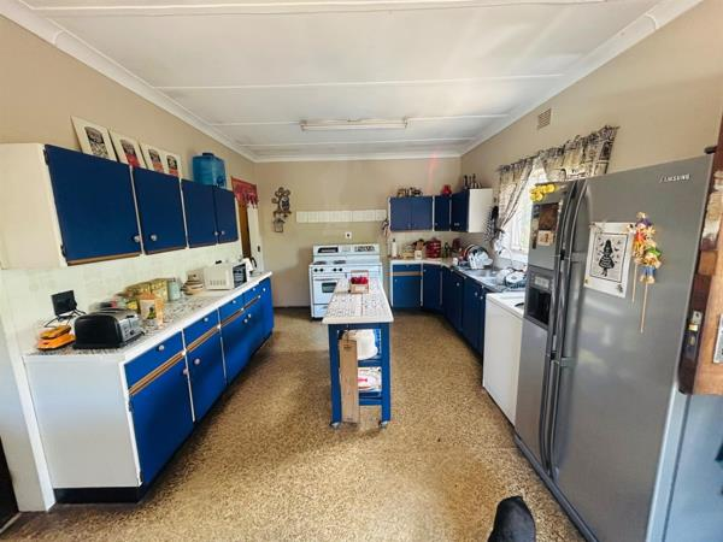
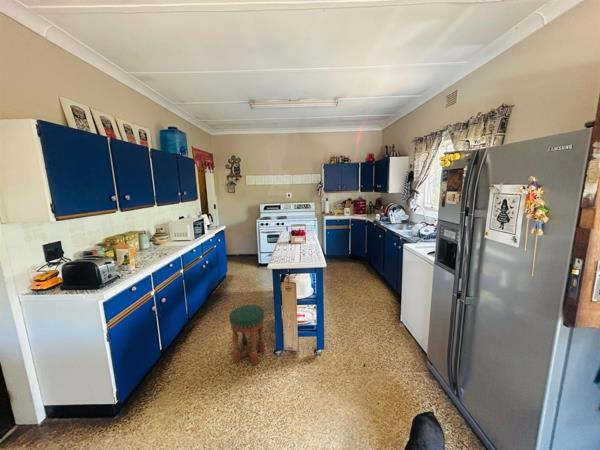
+ stool [228,304,266,367]
